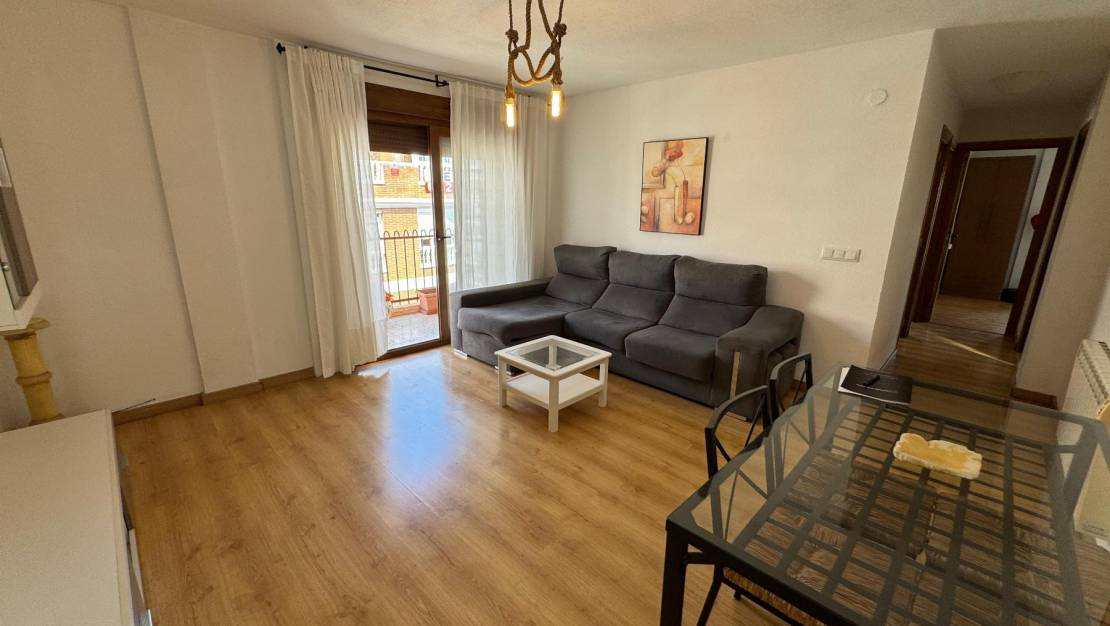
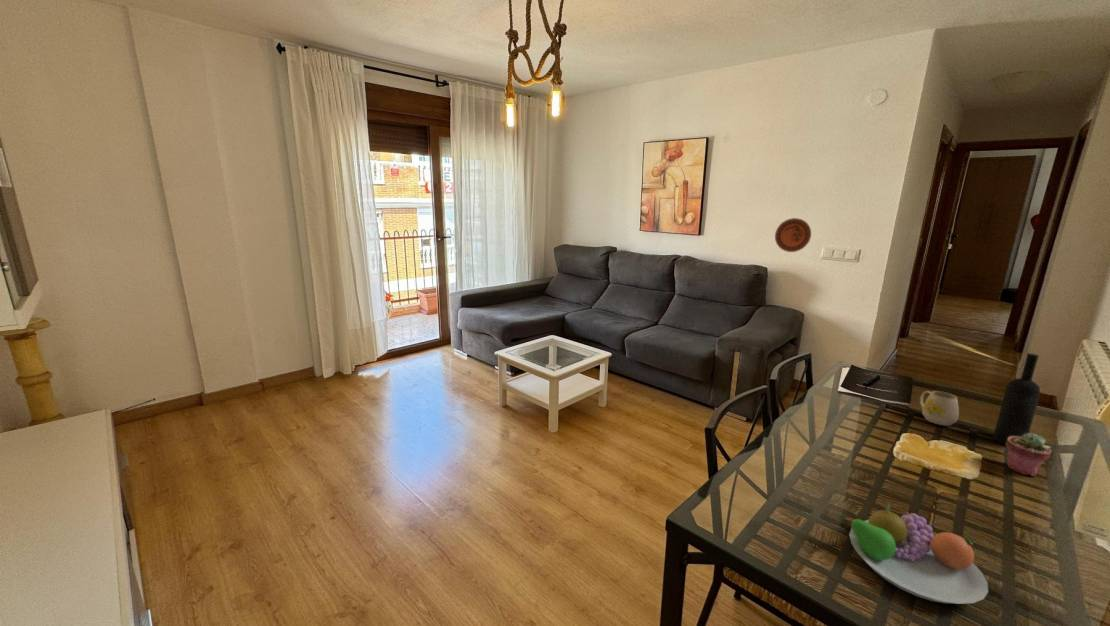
+ fruit bowl [838,501,989,605]
+ potted succulent [1005,432,1052,477]
+ mug [919,390,960,427]
+ decorative plate [774,217,812,253]
+ wine bottle [992,352,1041,446]
